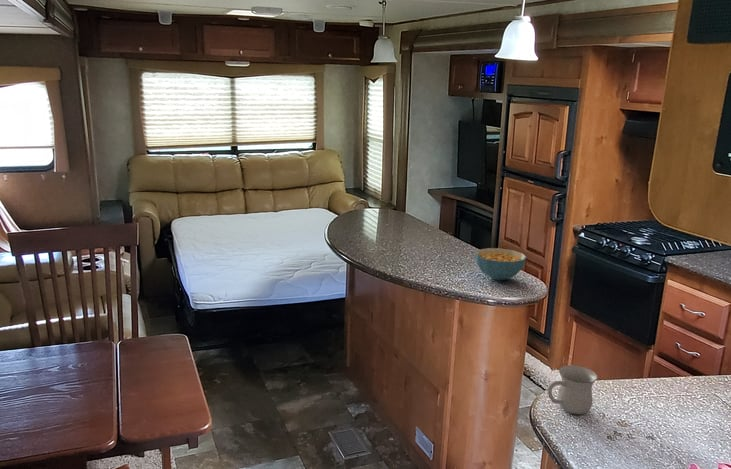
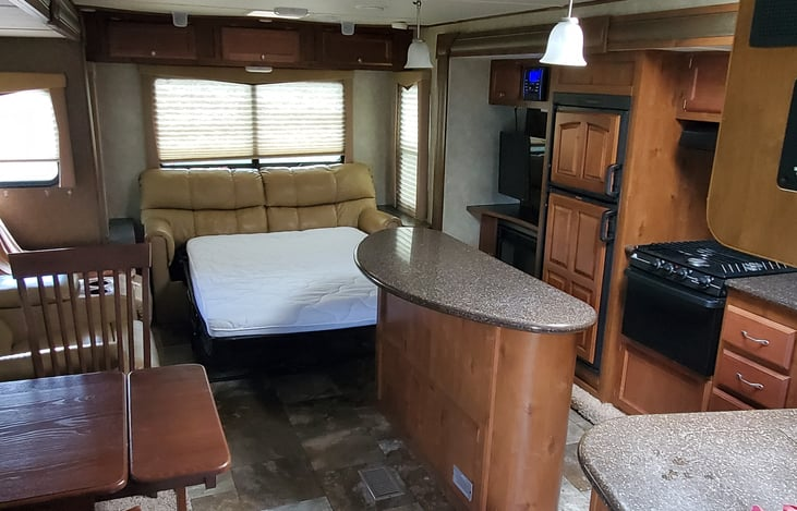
- cereal bowl [474,247,527,281]
- mug [547,364,598,415]
